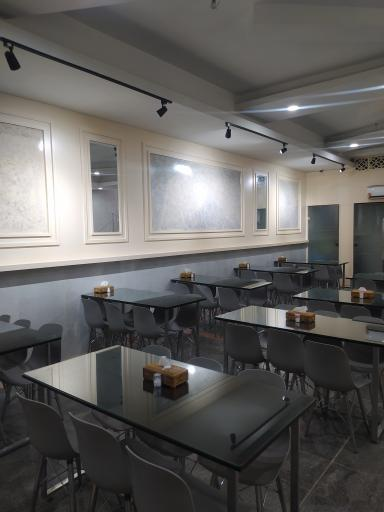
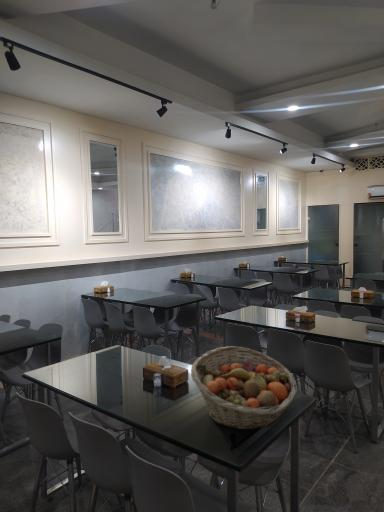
+ fruit basket [190,345,298,431]
